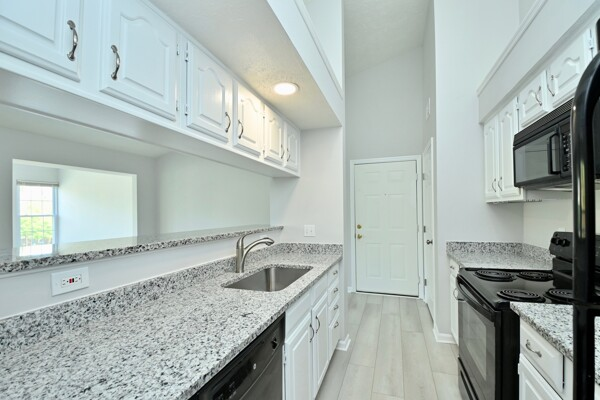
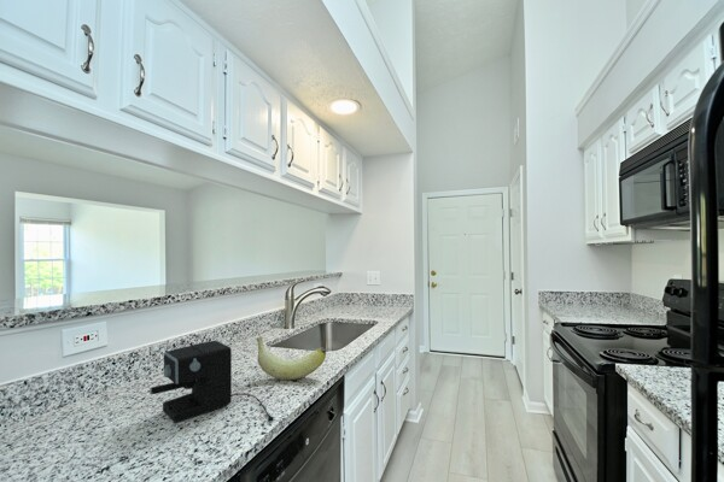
+ coffee maker [148,340,276,424]
+ banana [255,335,327,381]
